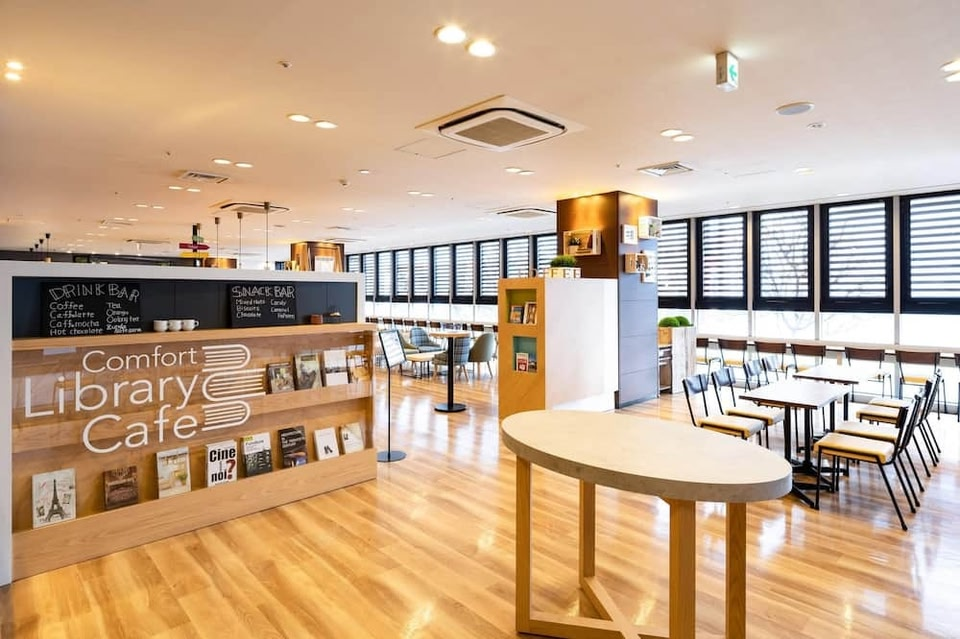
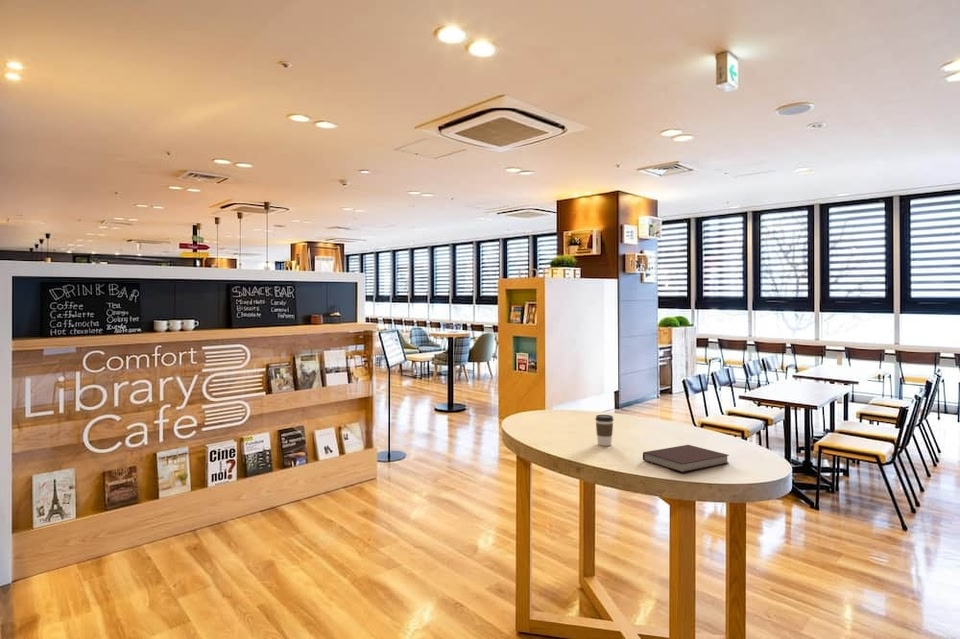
+ coffee cup [594,414,615,447]
+ notebook [642,444,730,473]
